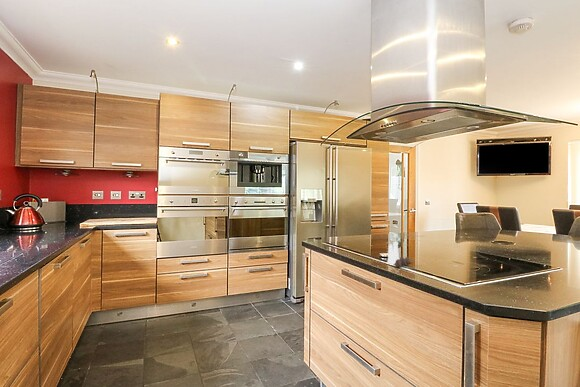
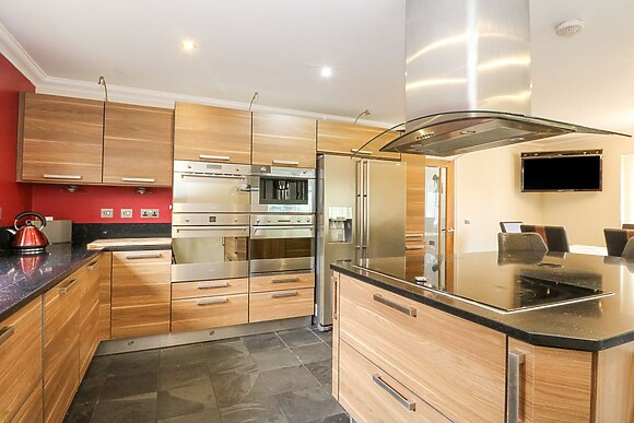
- salt and pepper shaker set [386,241,412,268]
